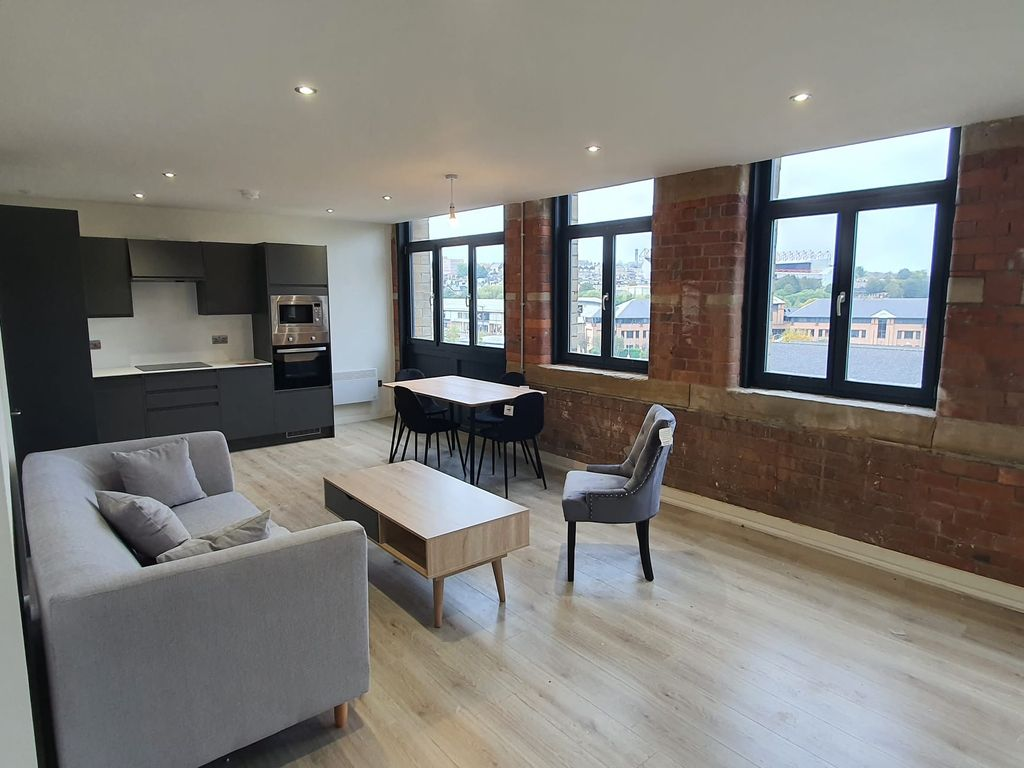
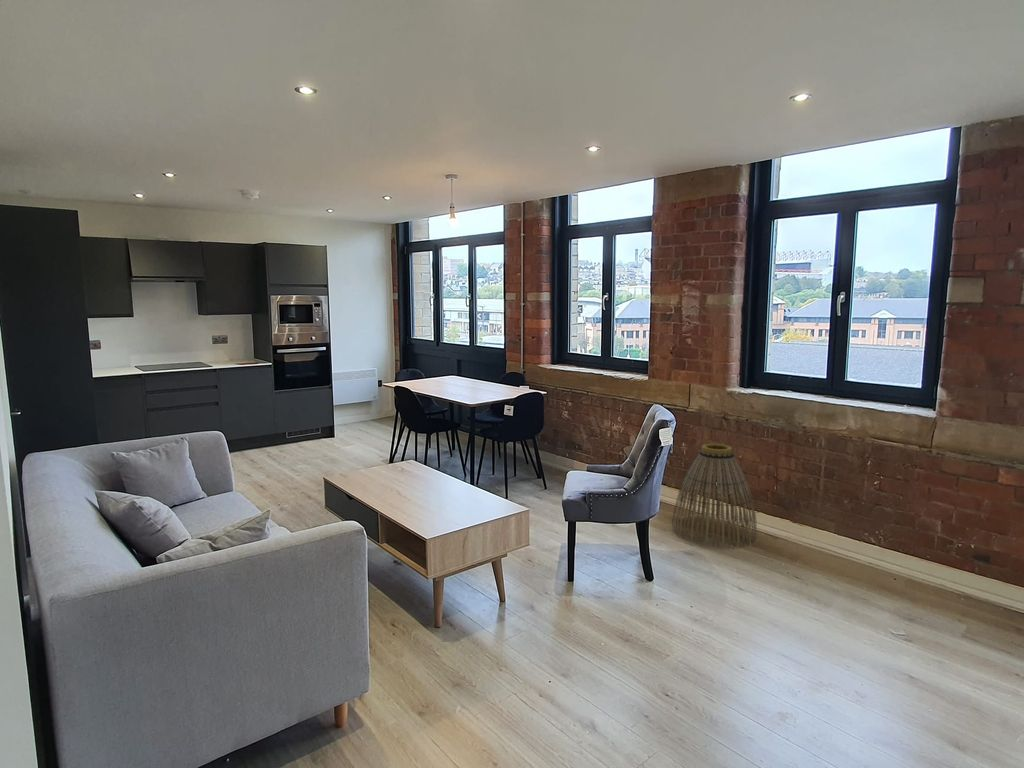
+ basket [670,443,758,548]
